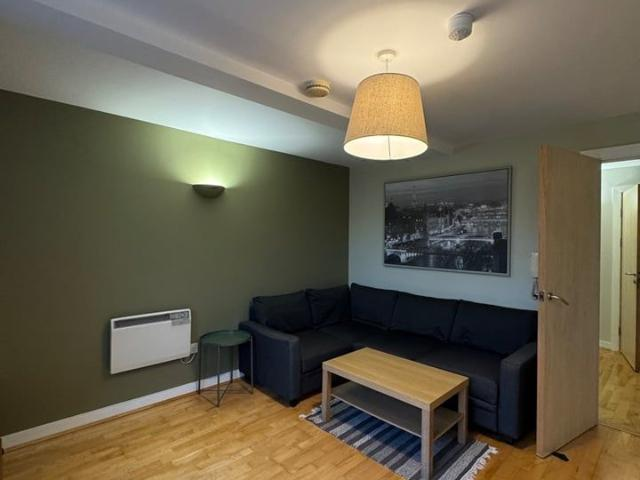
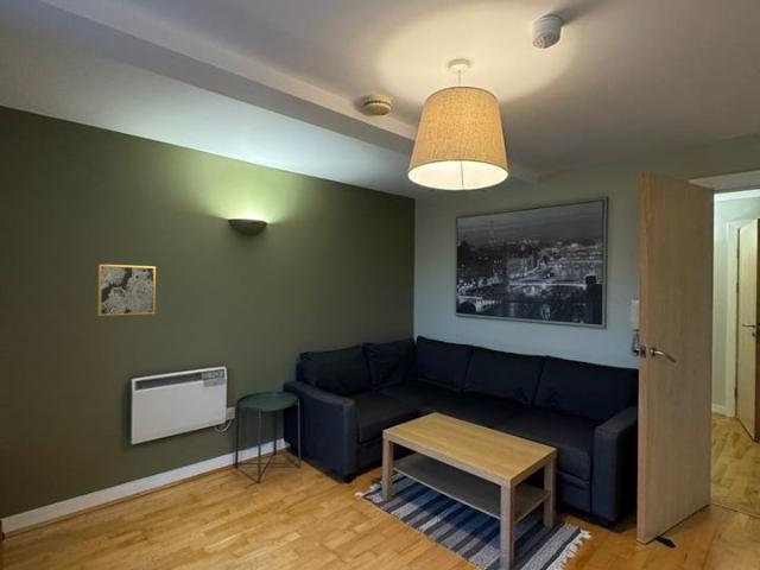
+ wall art [96,264,157,317]
